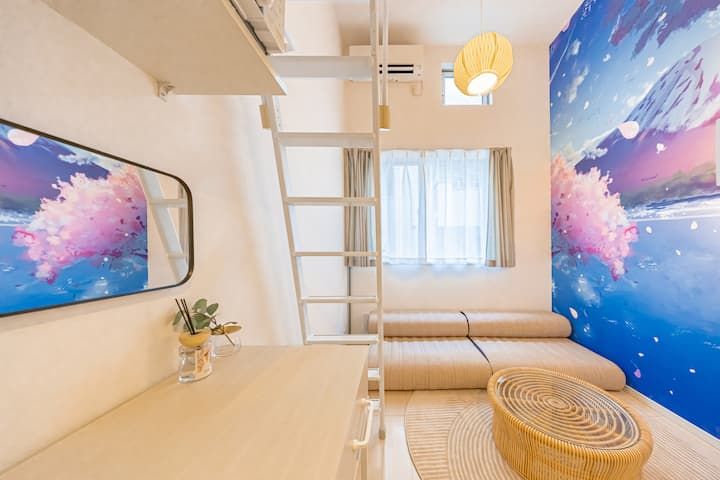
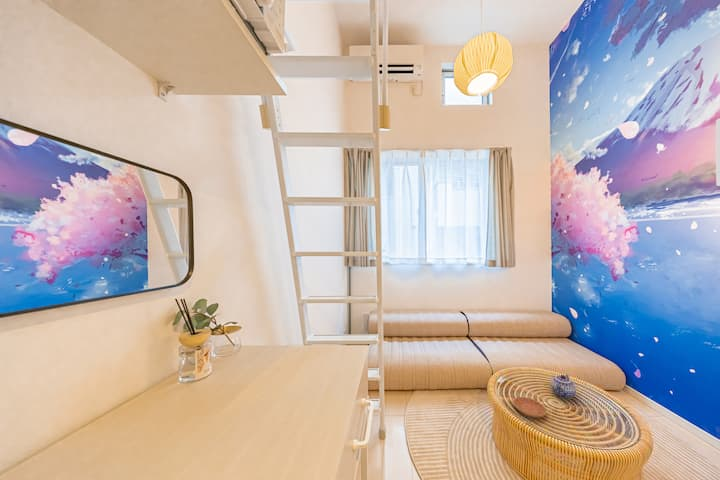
+ teapot [550,374,577,400]
+ saucer [513,396,548,419]
